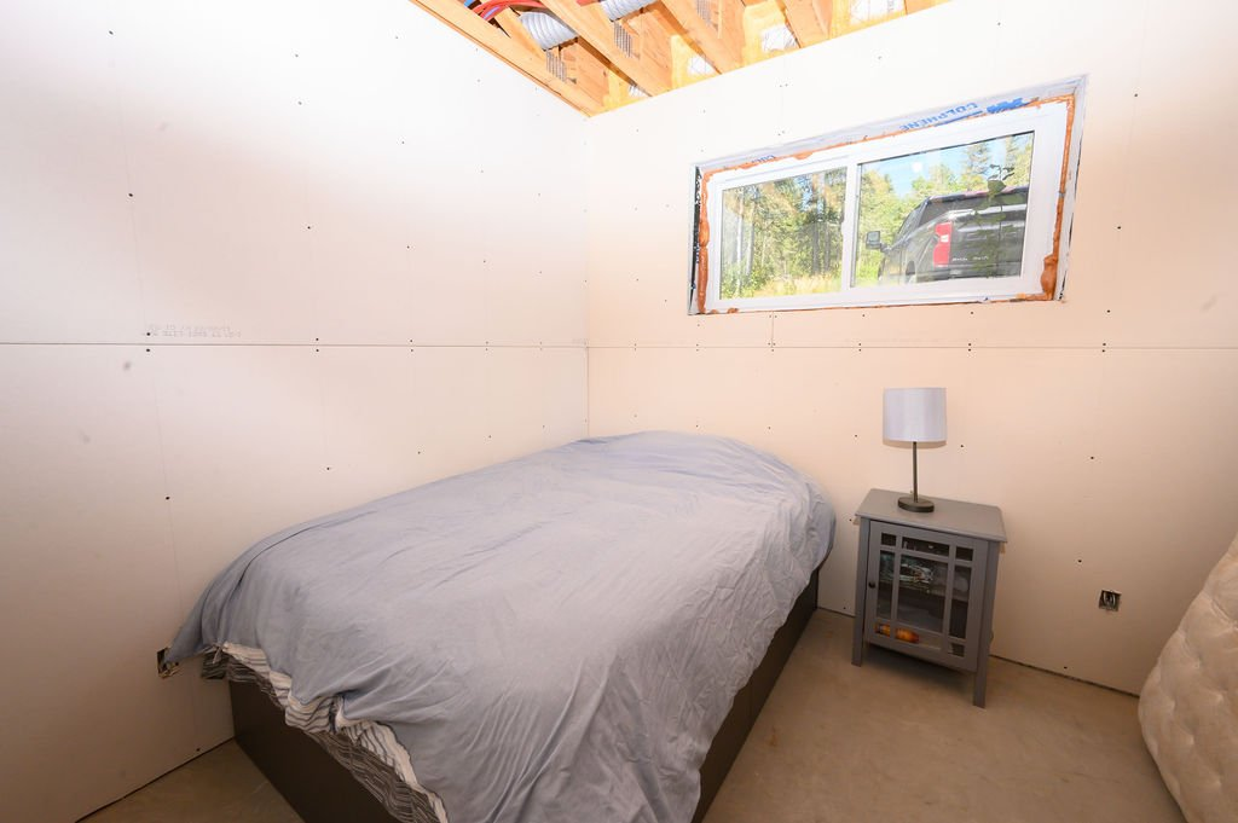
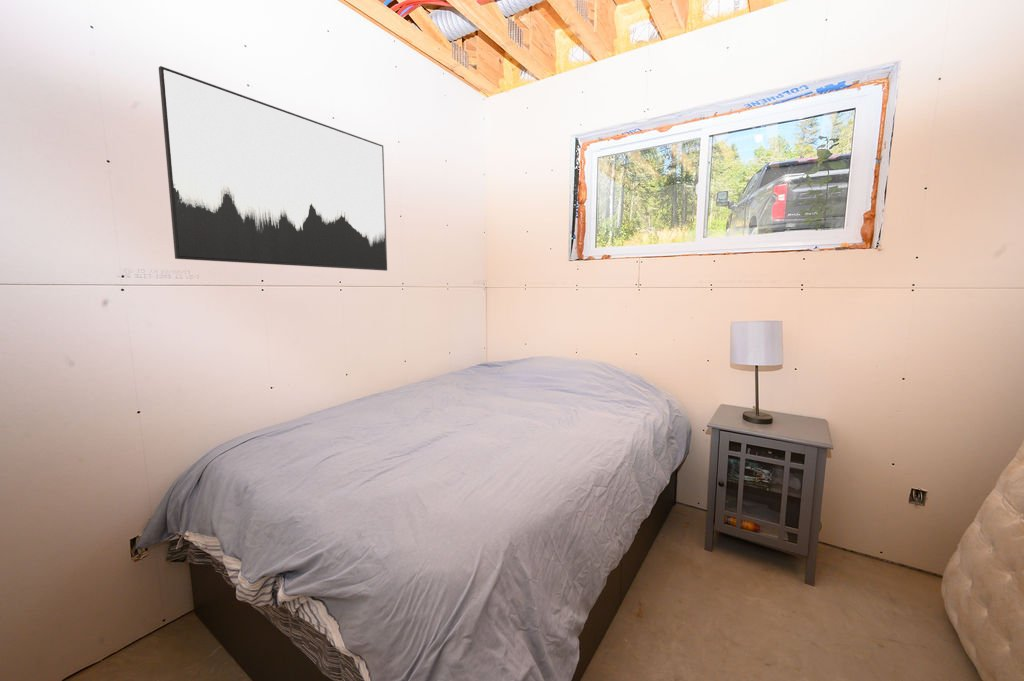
+ wall art [158,65,388,272]
